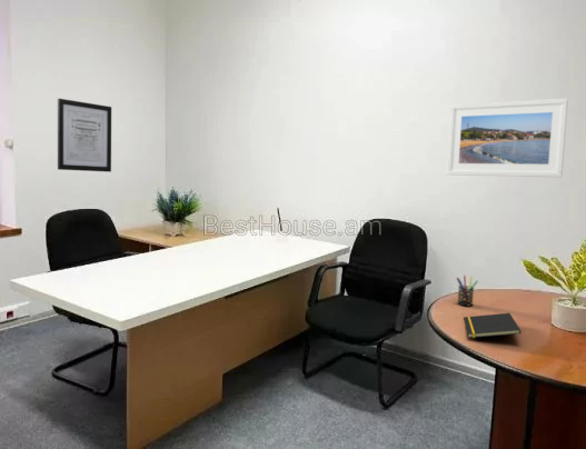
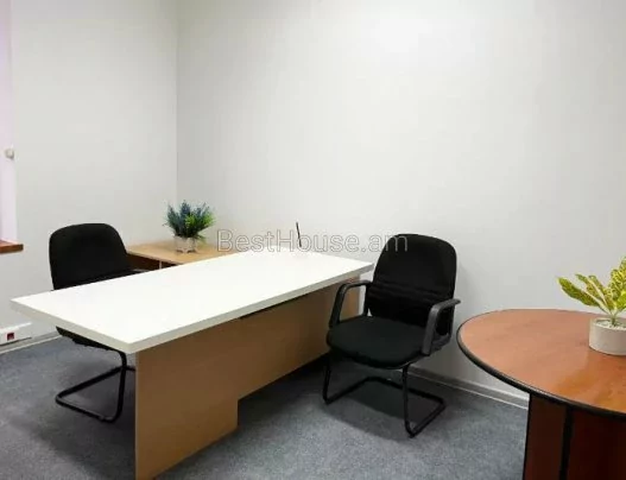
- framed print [446,98,569,178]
- notepad [463,312,523,339]
- pen holder [455,275,479,307]
- wall art [57,98,112,173]
